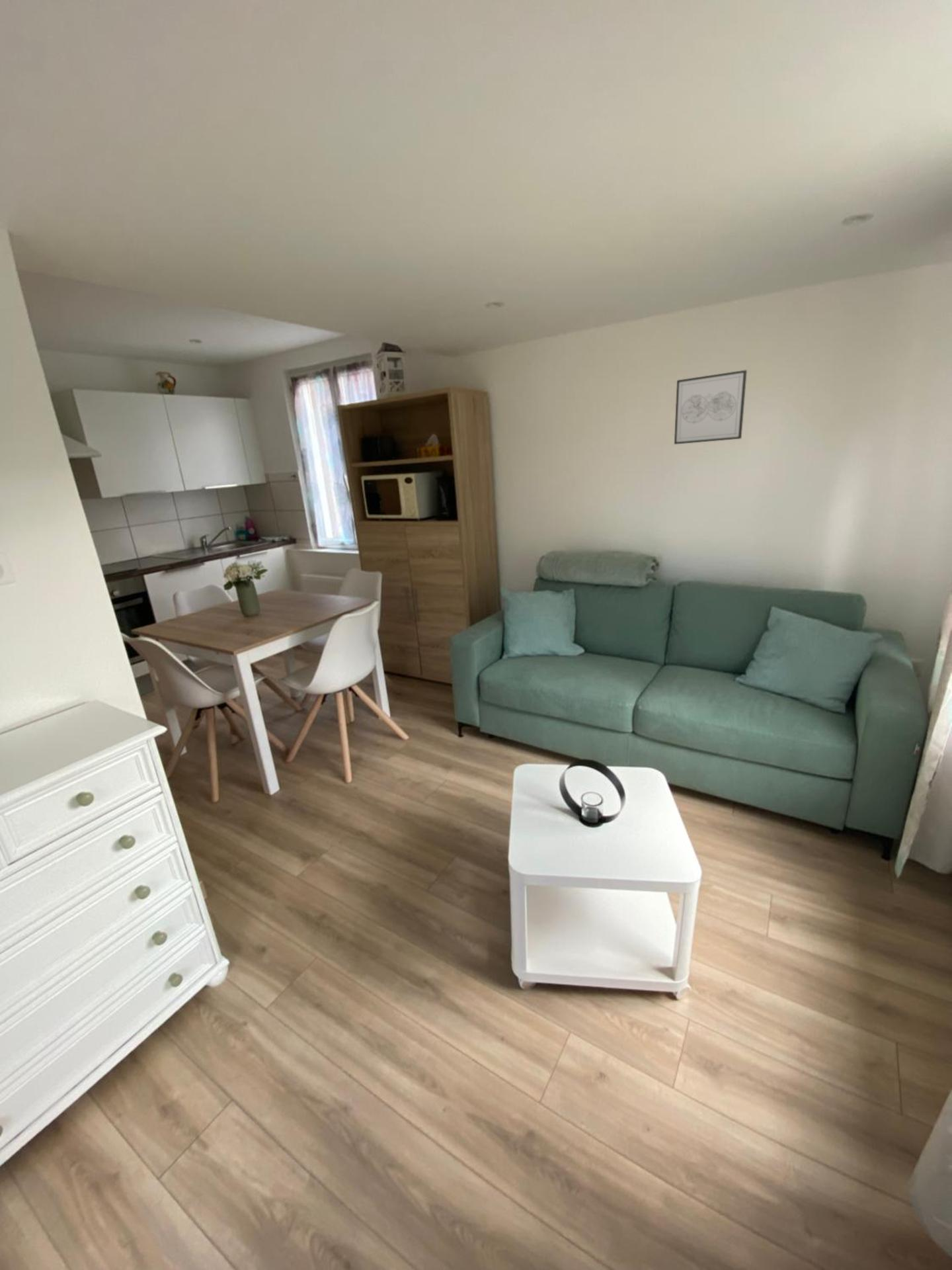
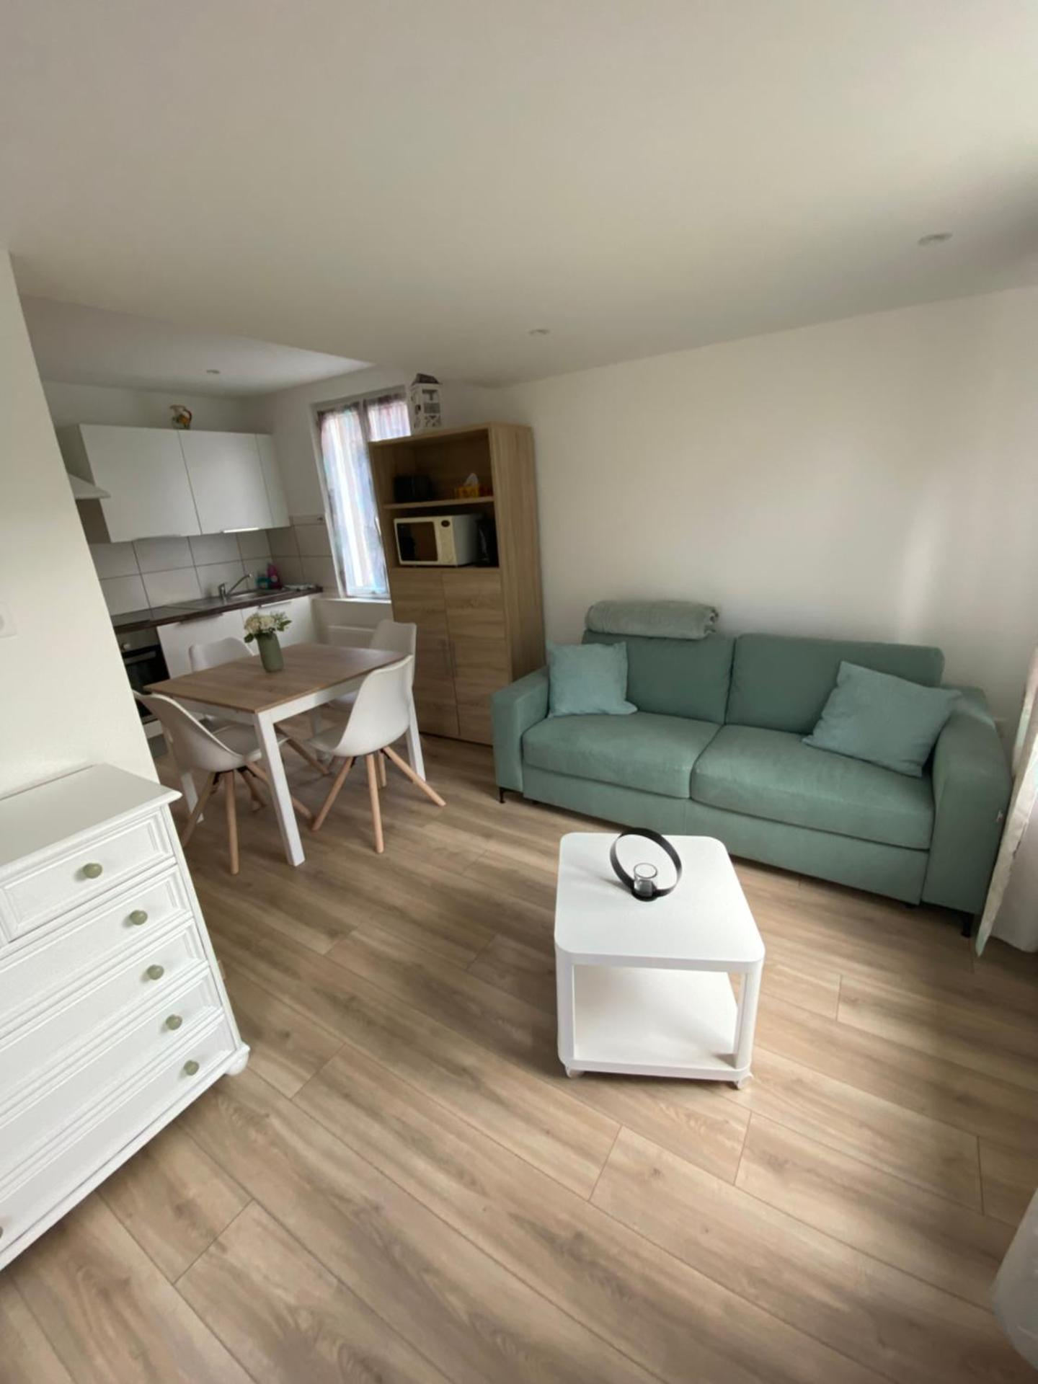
- wall art [674,369,748,445]
